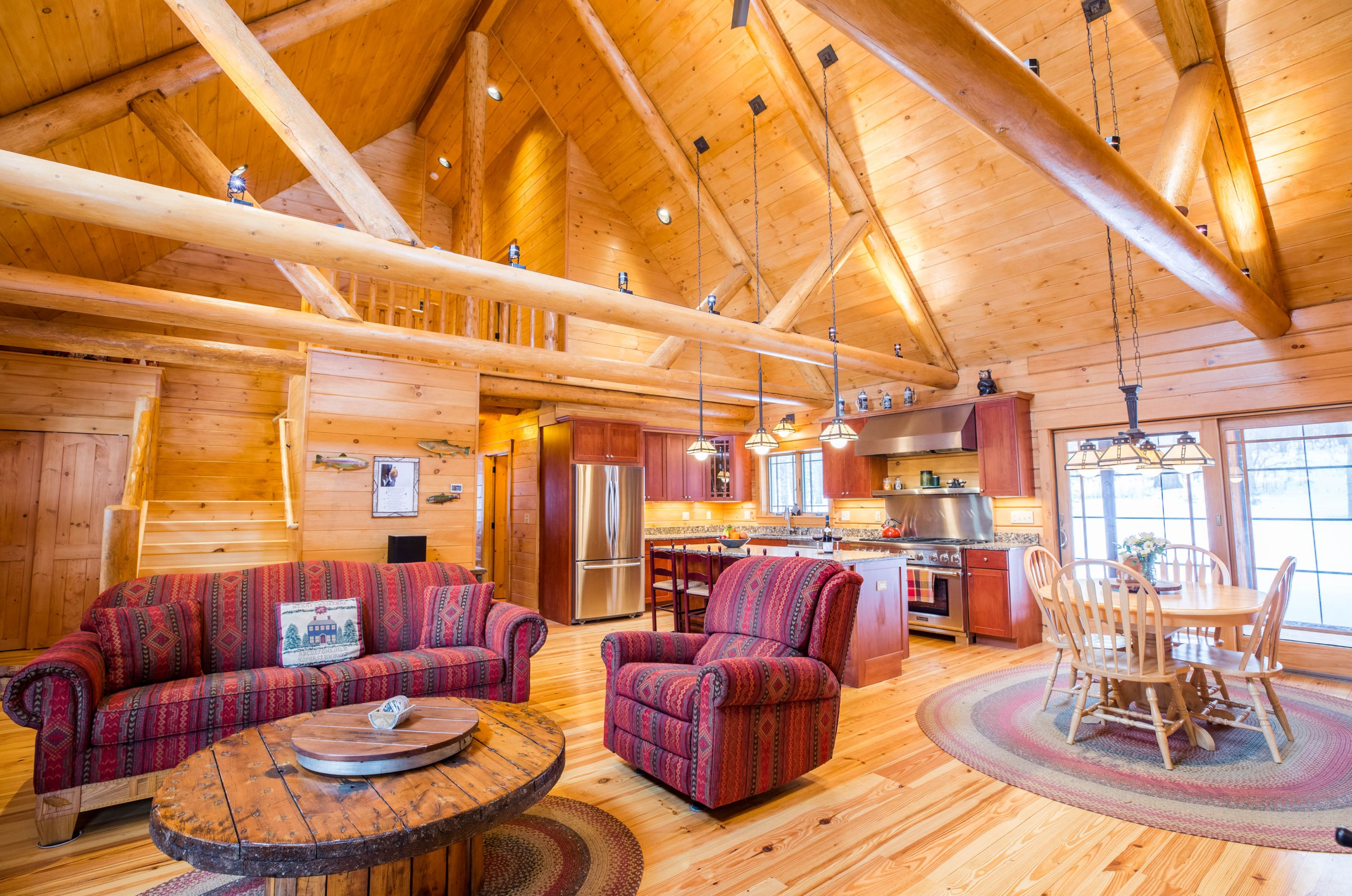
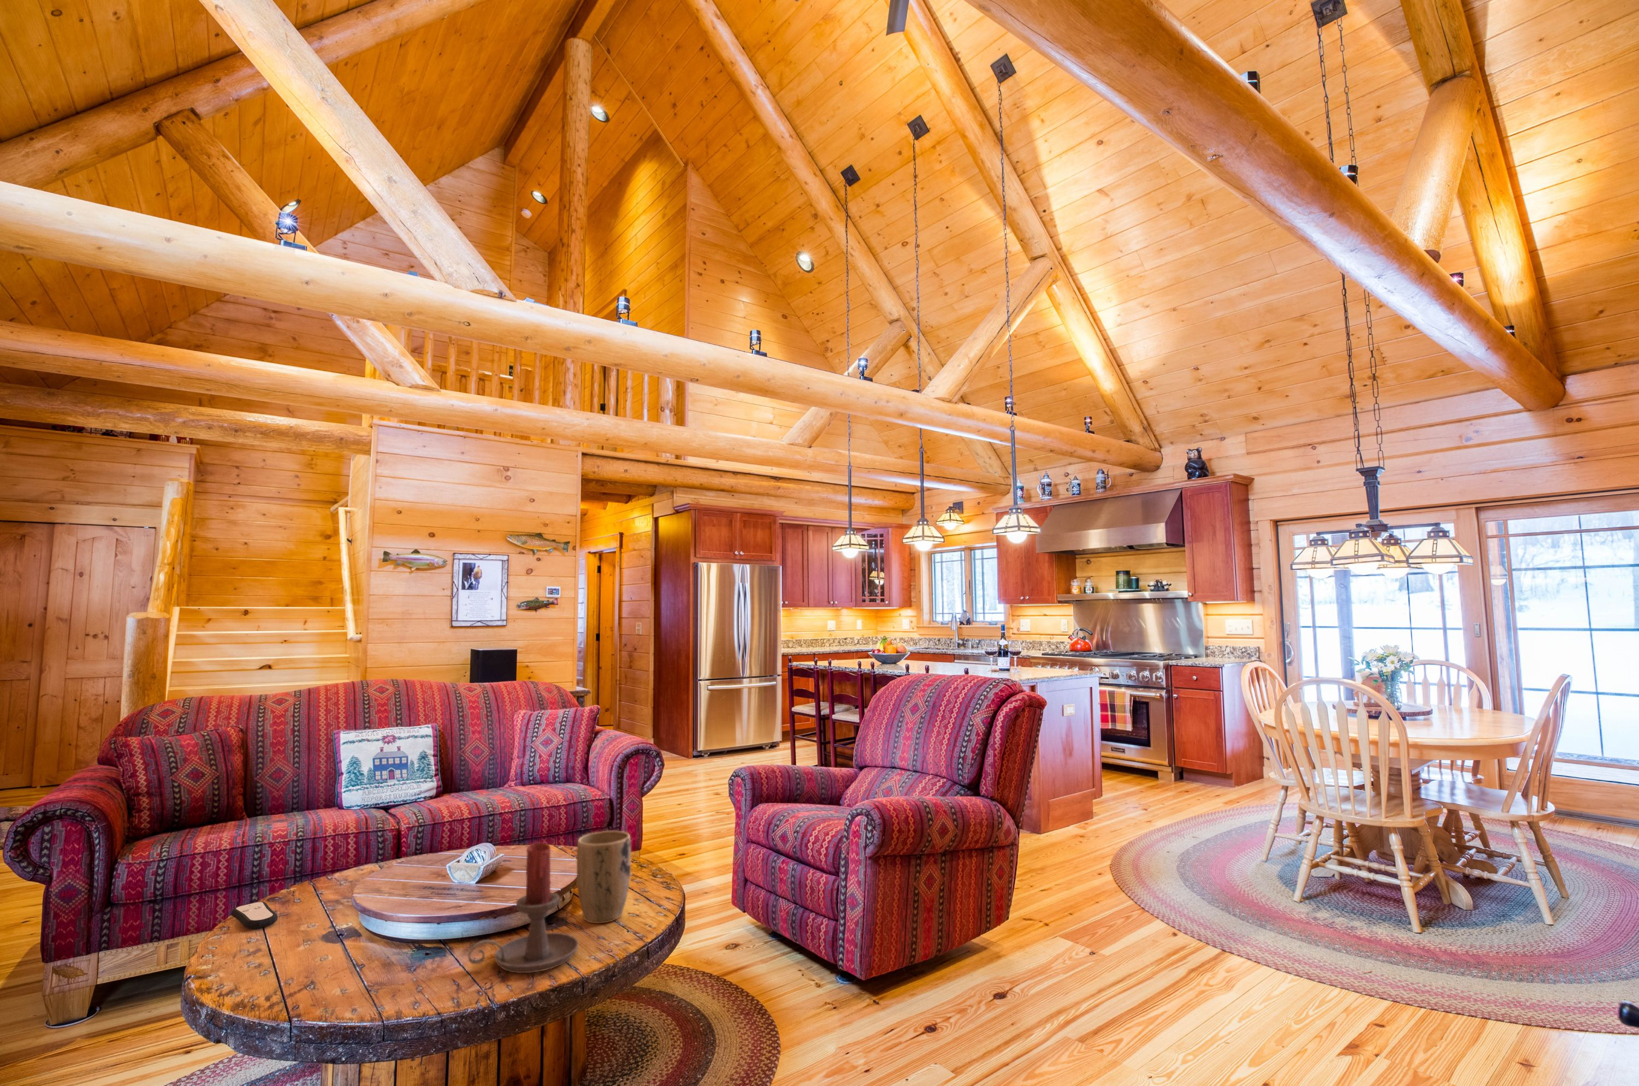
+ plant pot [576,830,632,924]
+ candle holder [468,841,579,973]
+ remote control [232,901,278,930]
